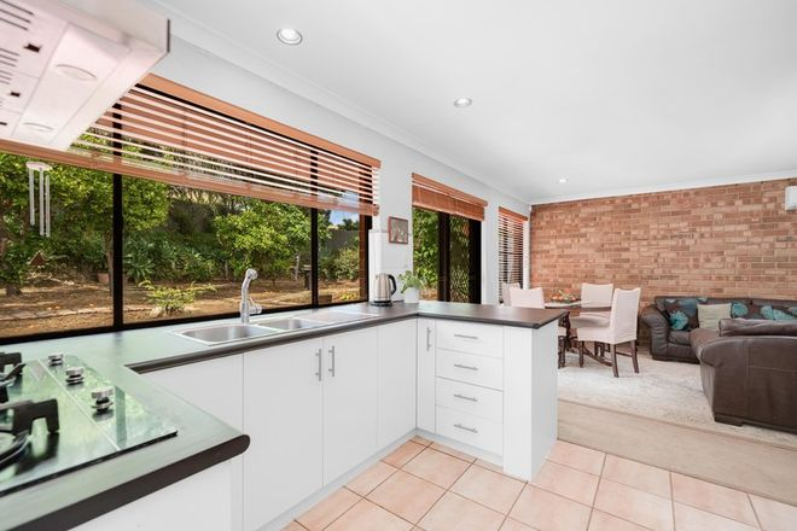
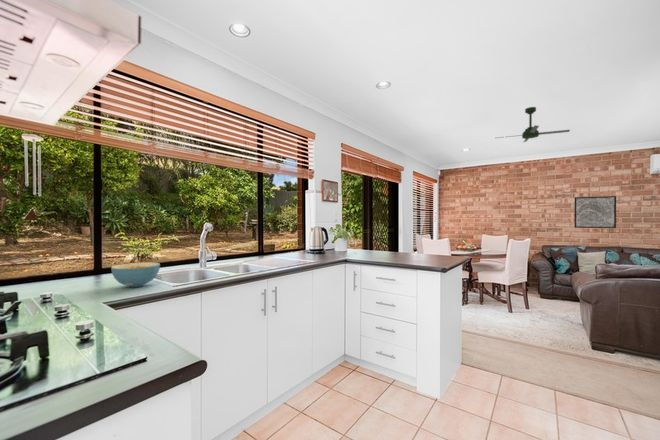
+ cereal bowl [110,261,161,288]
+ ceiling fan [496,106,571,143]
+ wall art [573,195,617,229]
